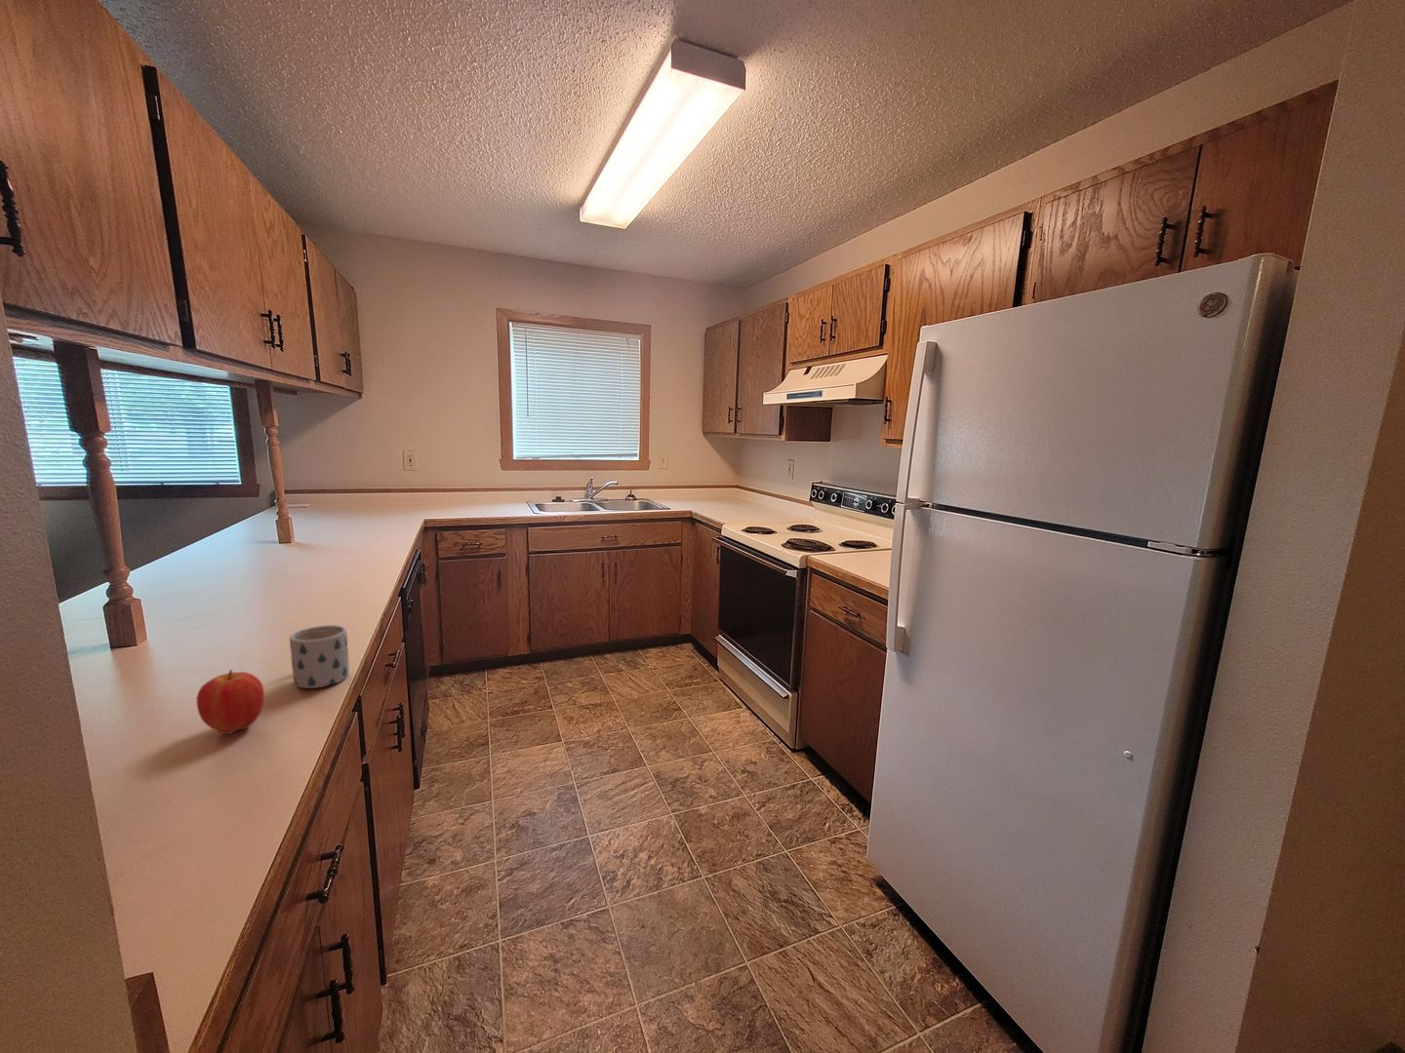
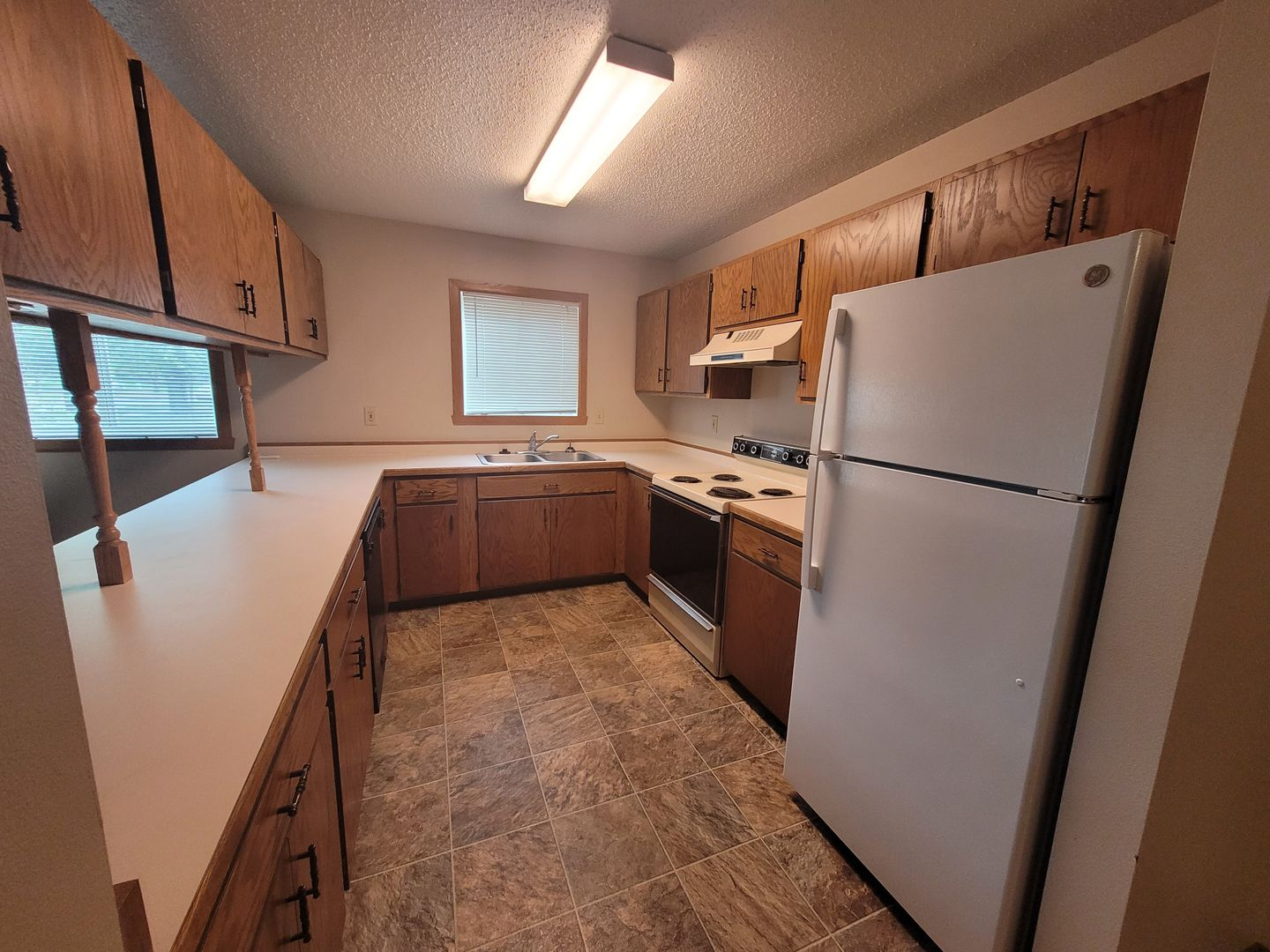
- mug [289,624,351,689]
- apple [196,669,266,736]
